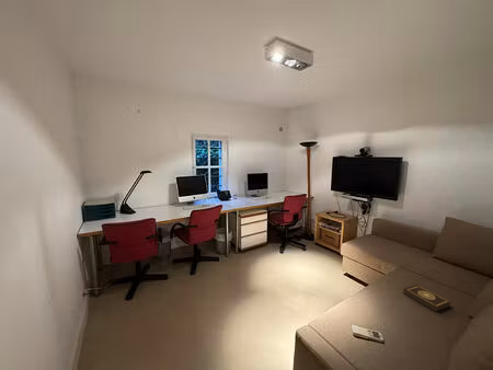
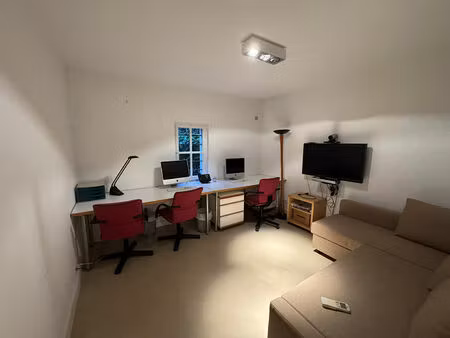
- book [402,284,452,313]
